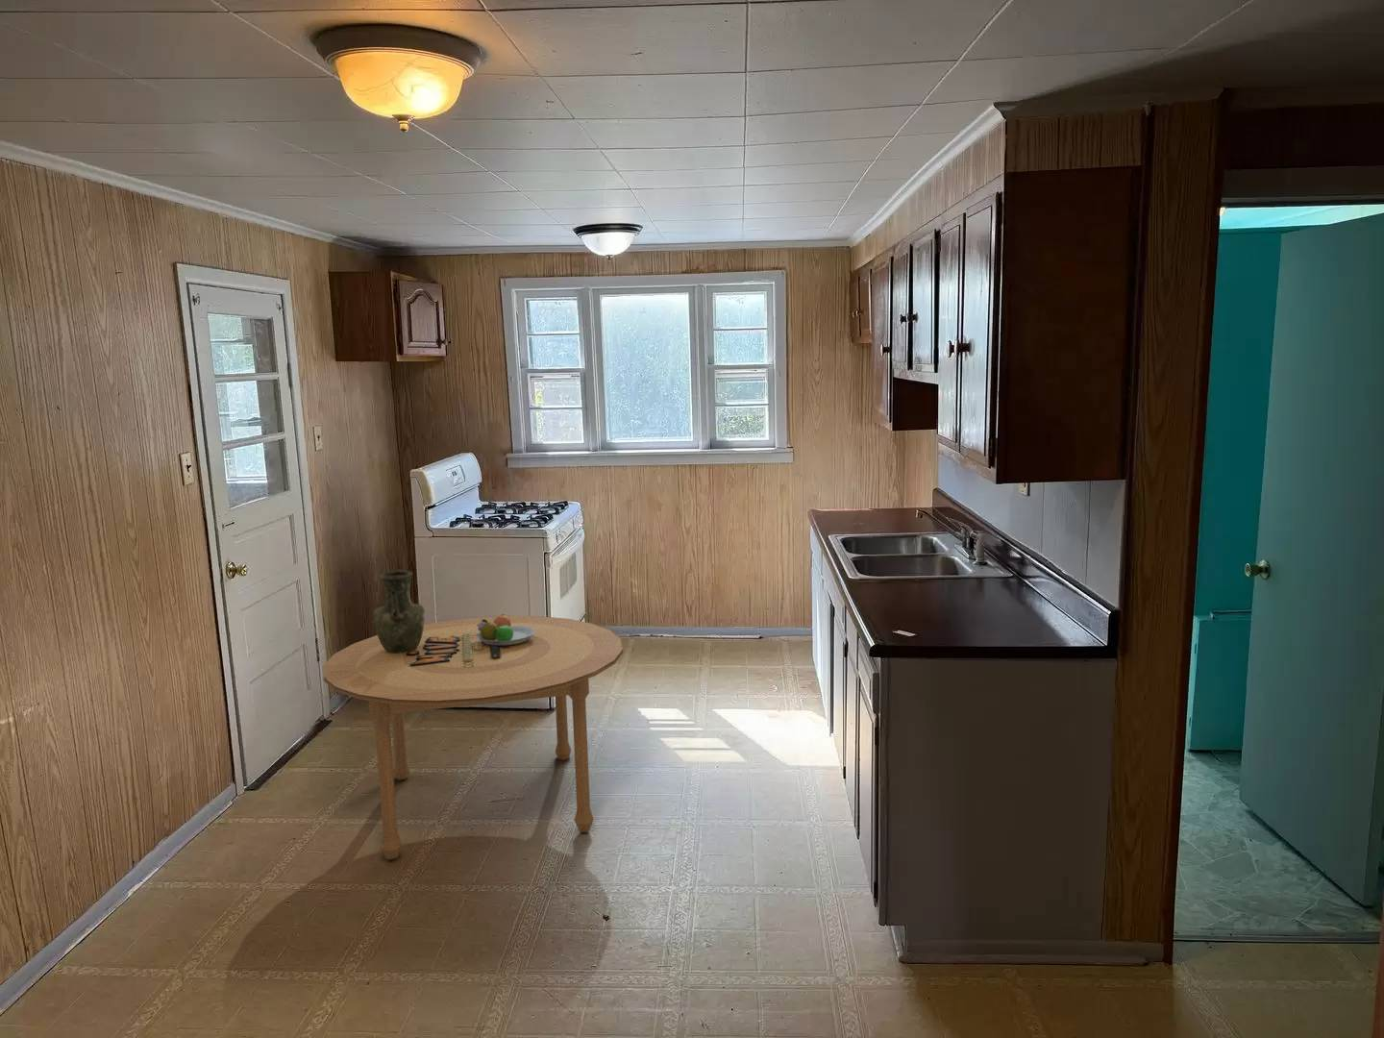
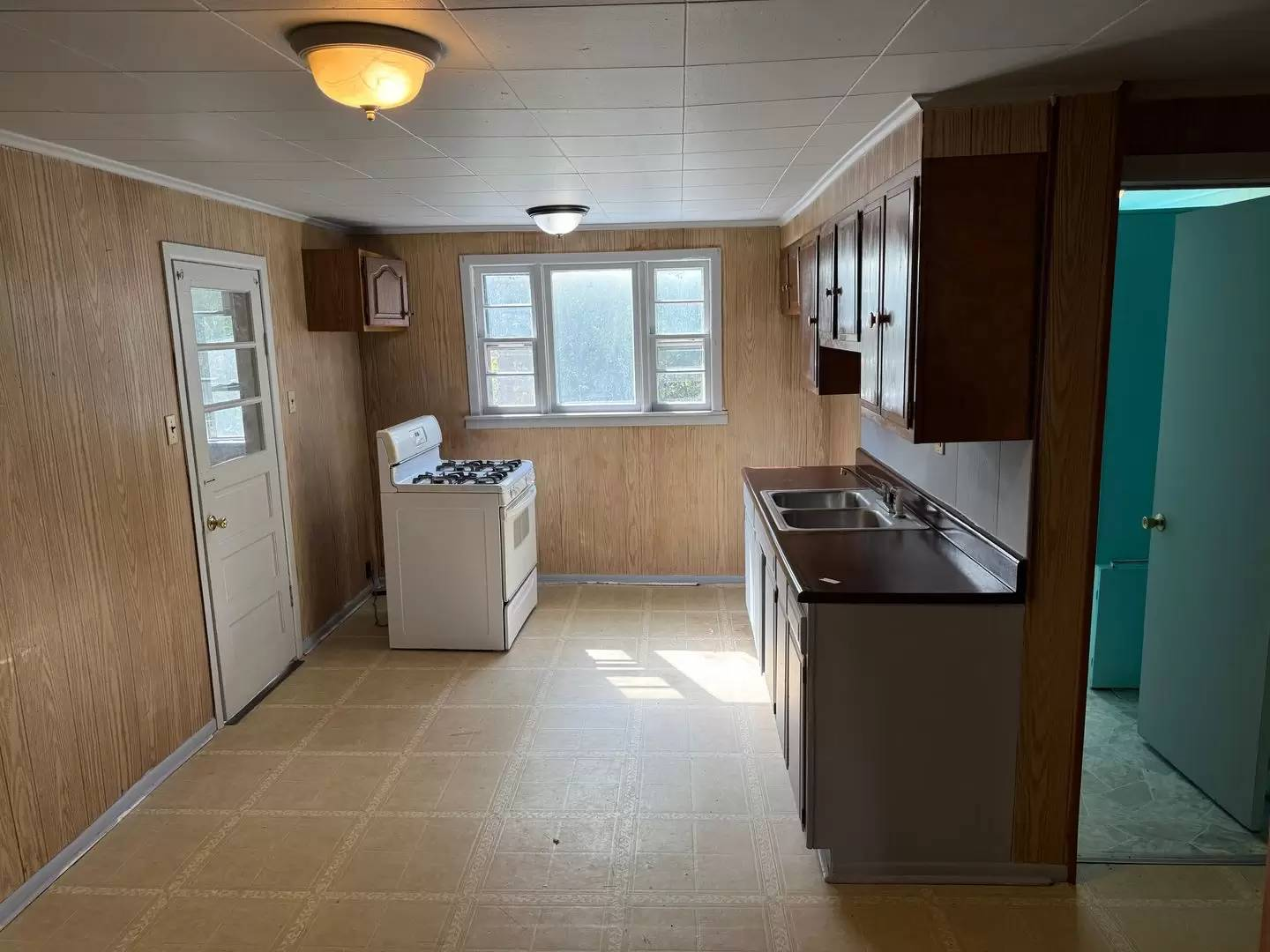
- dining table [321,615,623,860]
- pitcher [373,568,426,653]
- fruit bowl [476,613,535,644]
